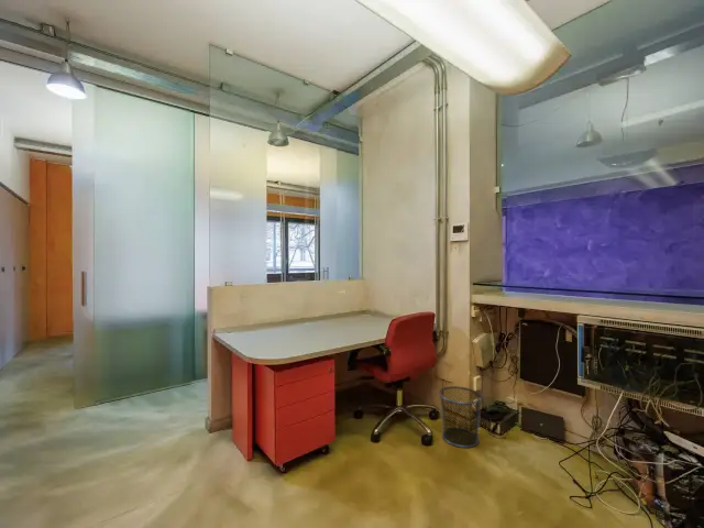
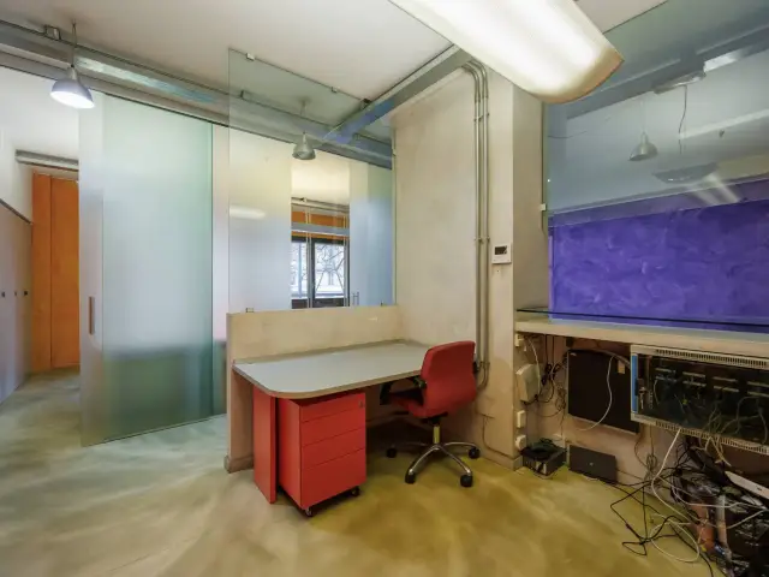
- waste bin [438,385,484,449]
